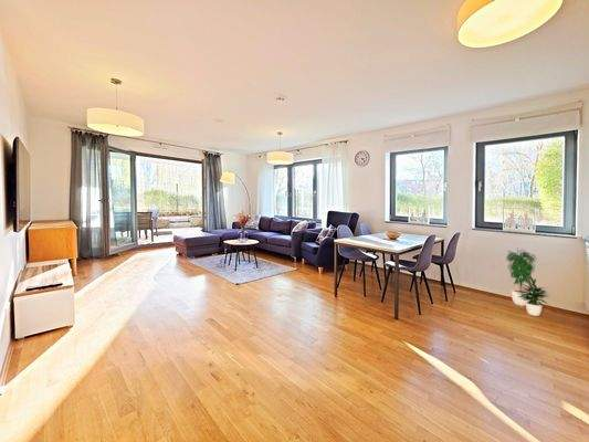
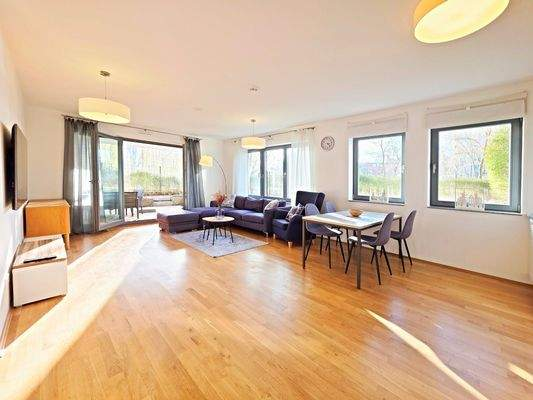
- potted plant [505,246,551,317]
